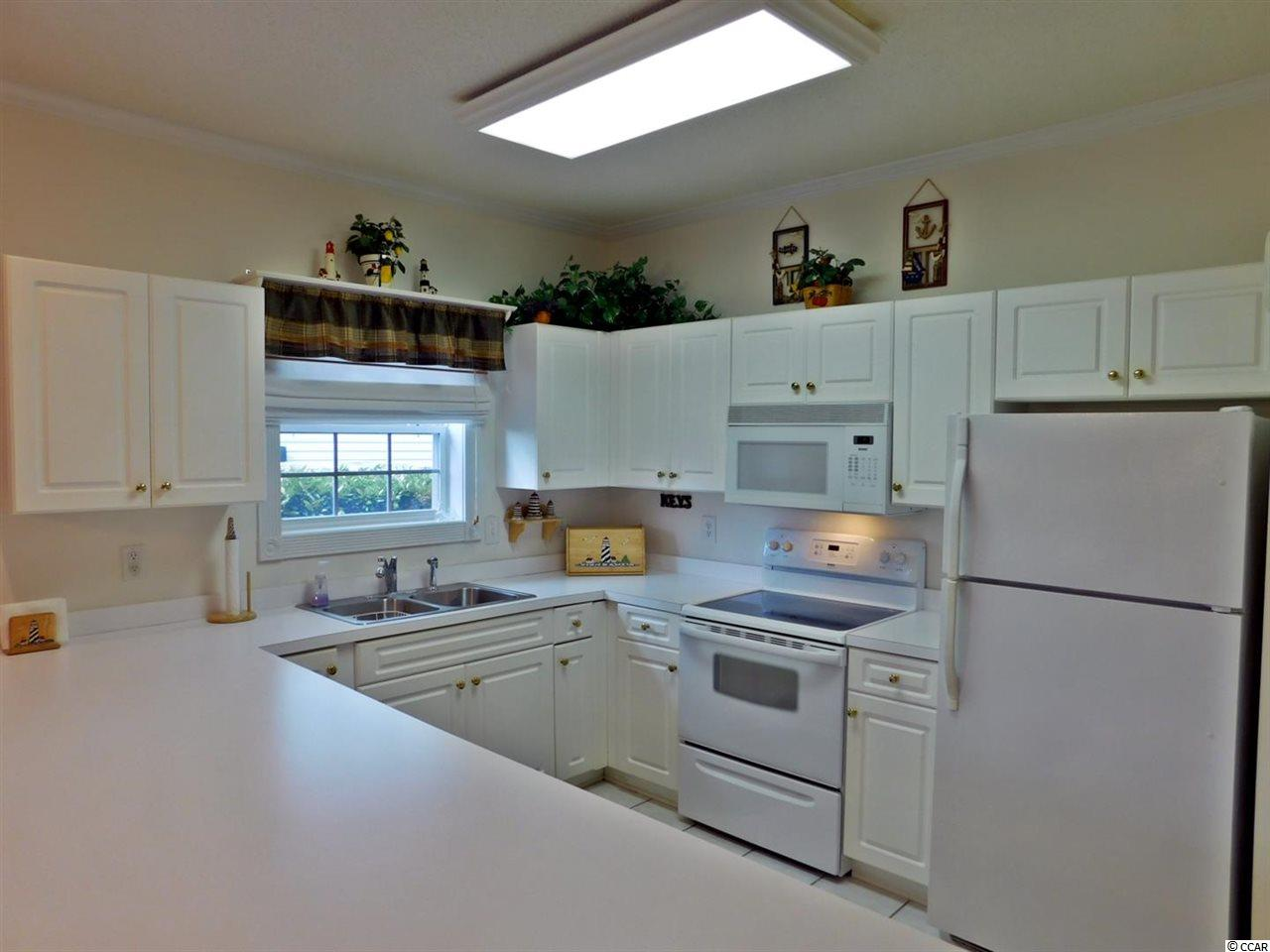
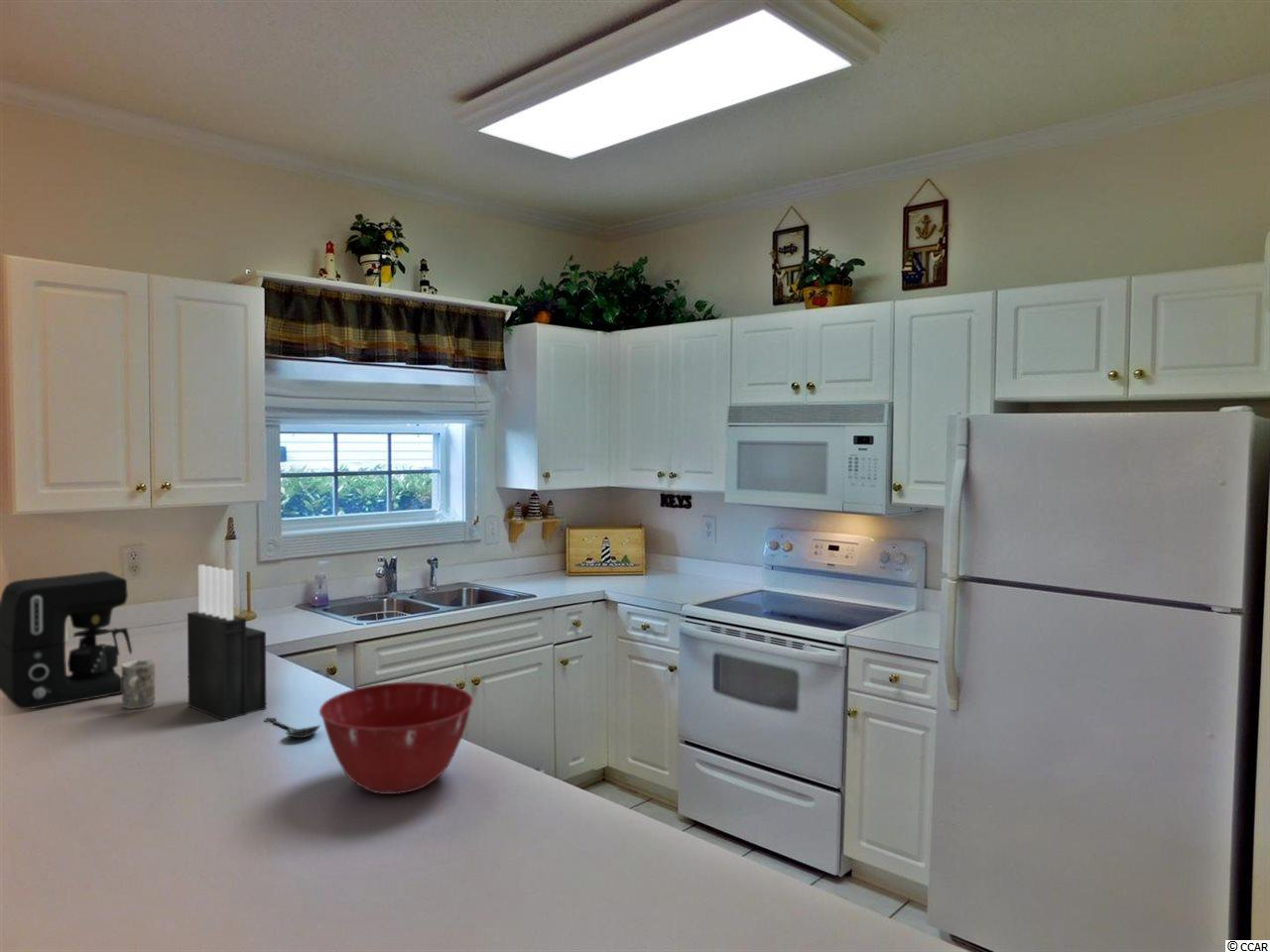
+ knife block [187,564,267,722]
+ coffee maker [0,570,133,710]
+ mug [120,658,156,710]
+ mixing bowl [318,681,474,795]
+ spoon [263,717,321,740]
